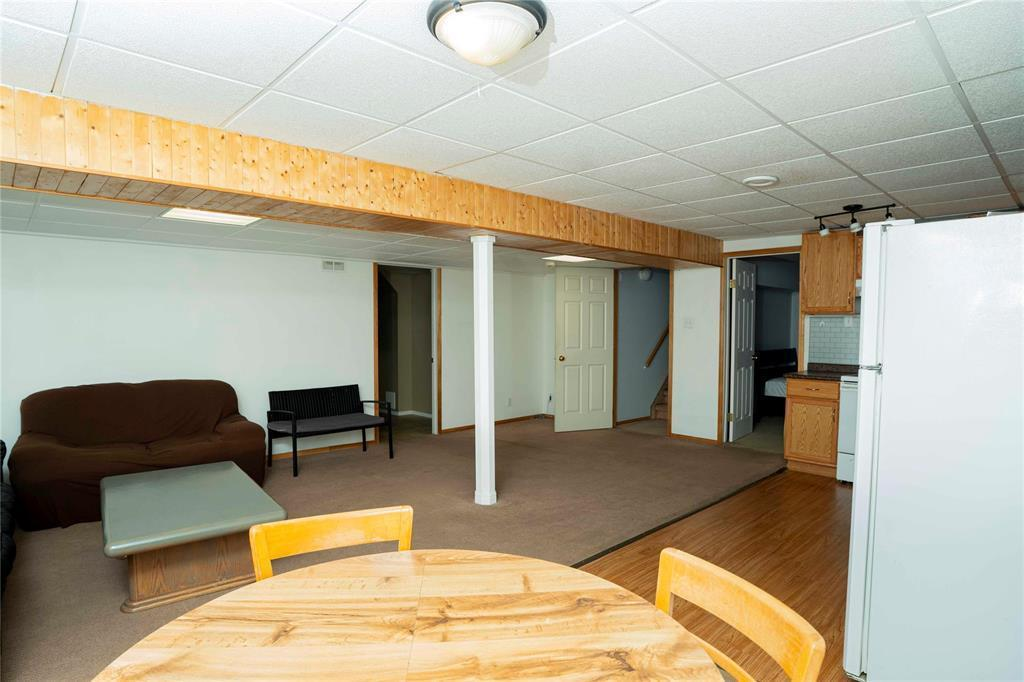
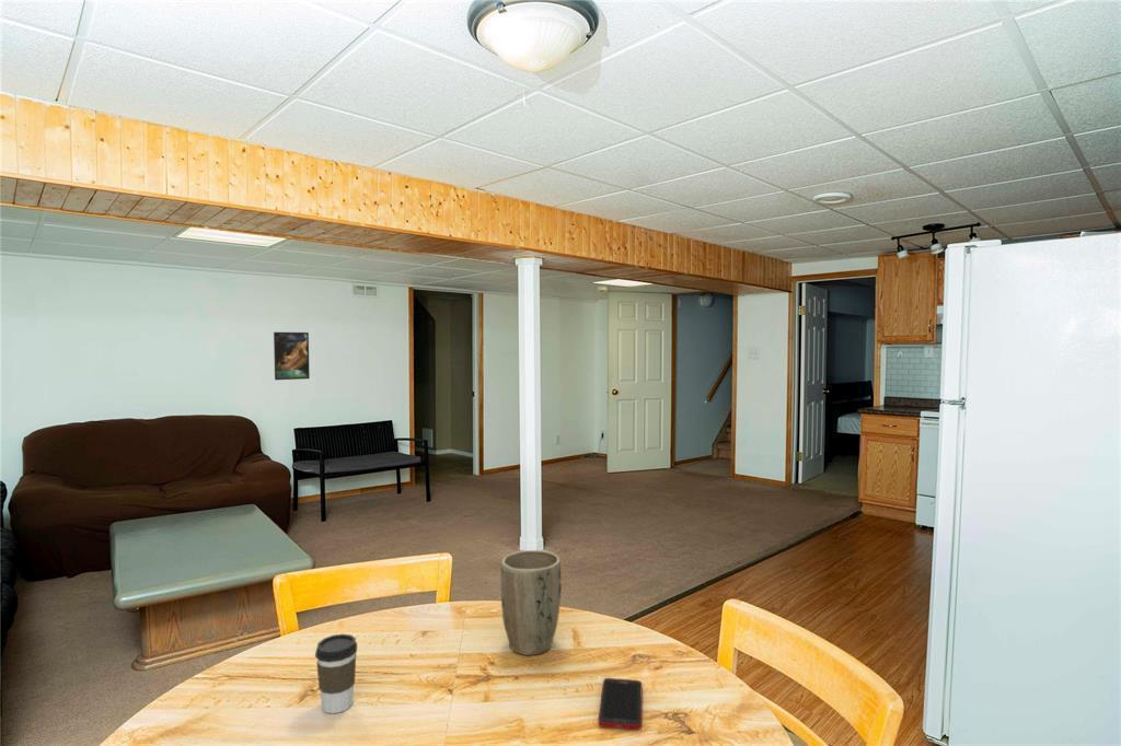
+ plant pot [500,549,563,656]
+ cell phone [598,677,643,731]
+ coffee cup [314,633,358,714]
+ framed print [273,331,311,381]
